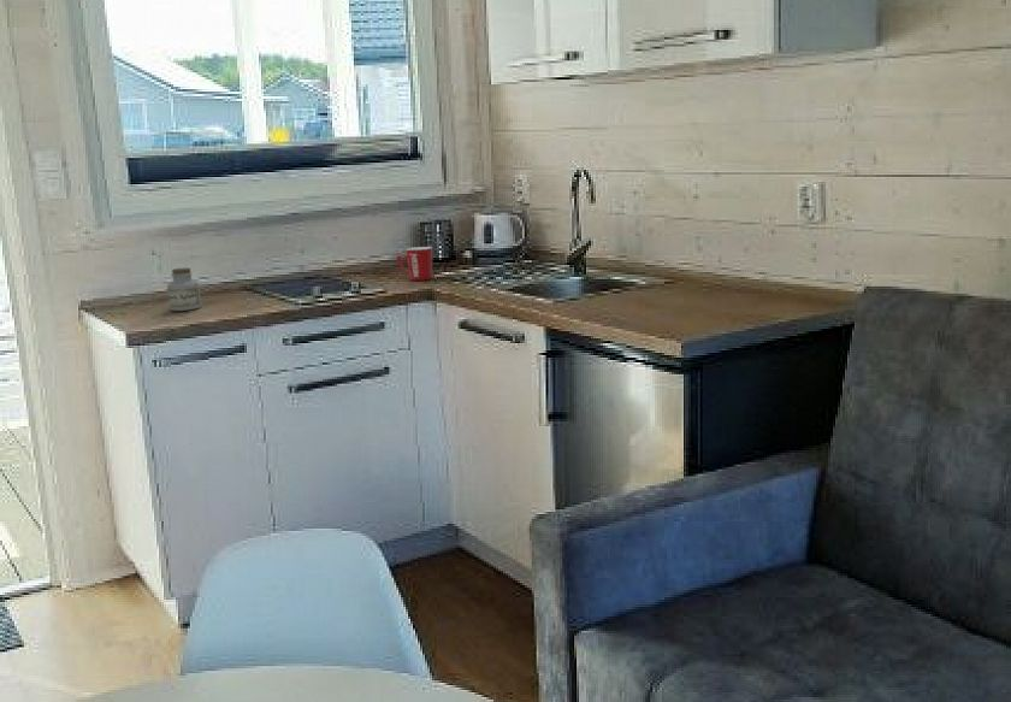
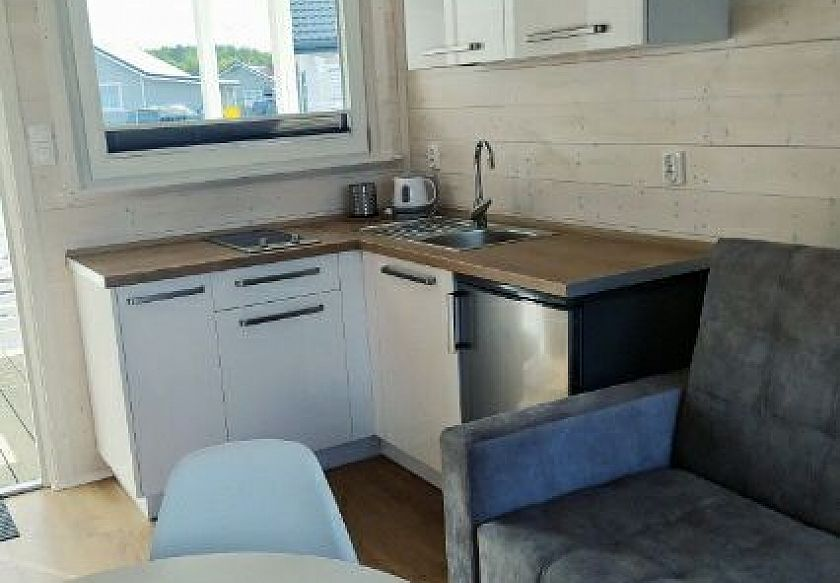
- mug [396,246,433,282]
- jar [166,266,202,312]
